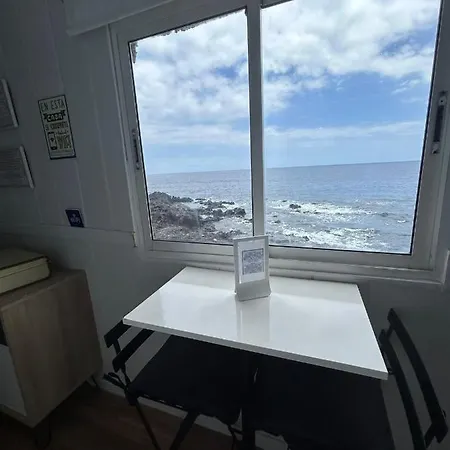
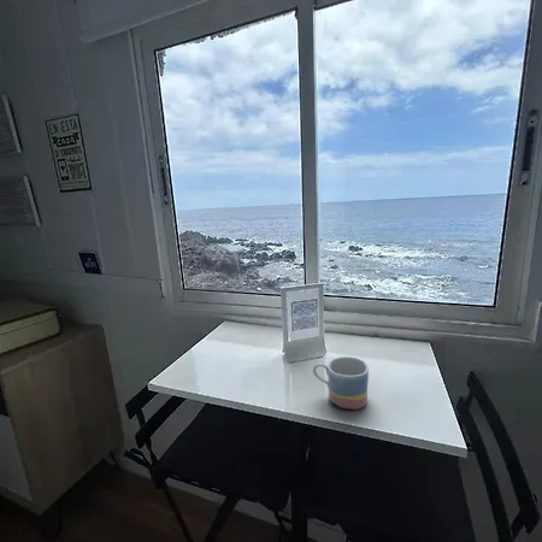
+ mug [312,355,370,411]
